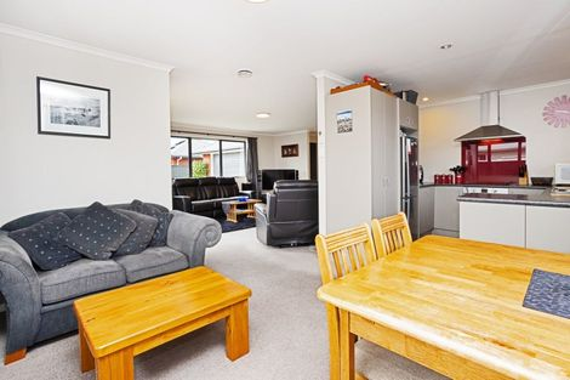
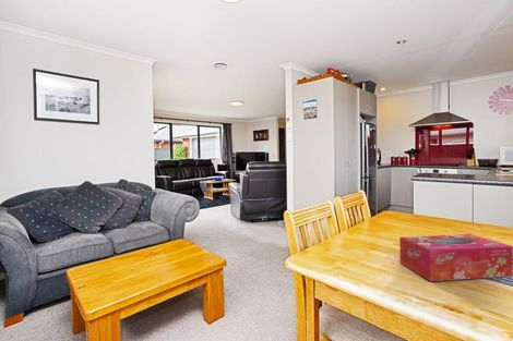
+ tissue box [398,233,513,282]
